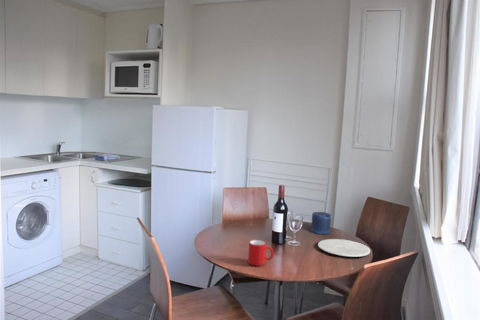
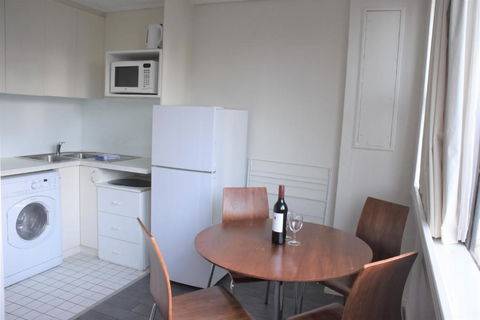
- plate [317,238,371,258]
- cup [247,239,275,267]
- candle [311,211,332,235]
